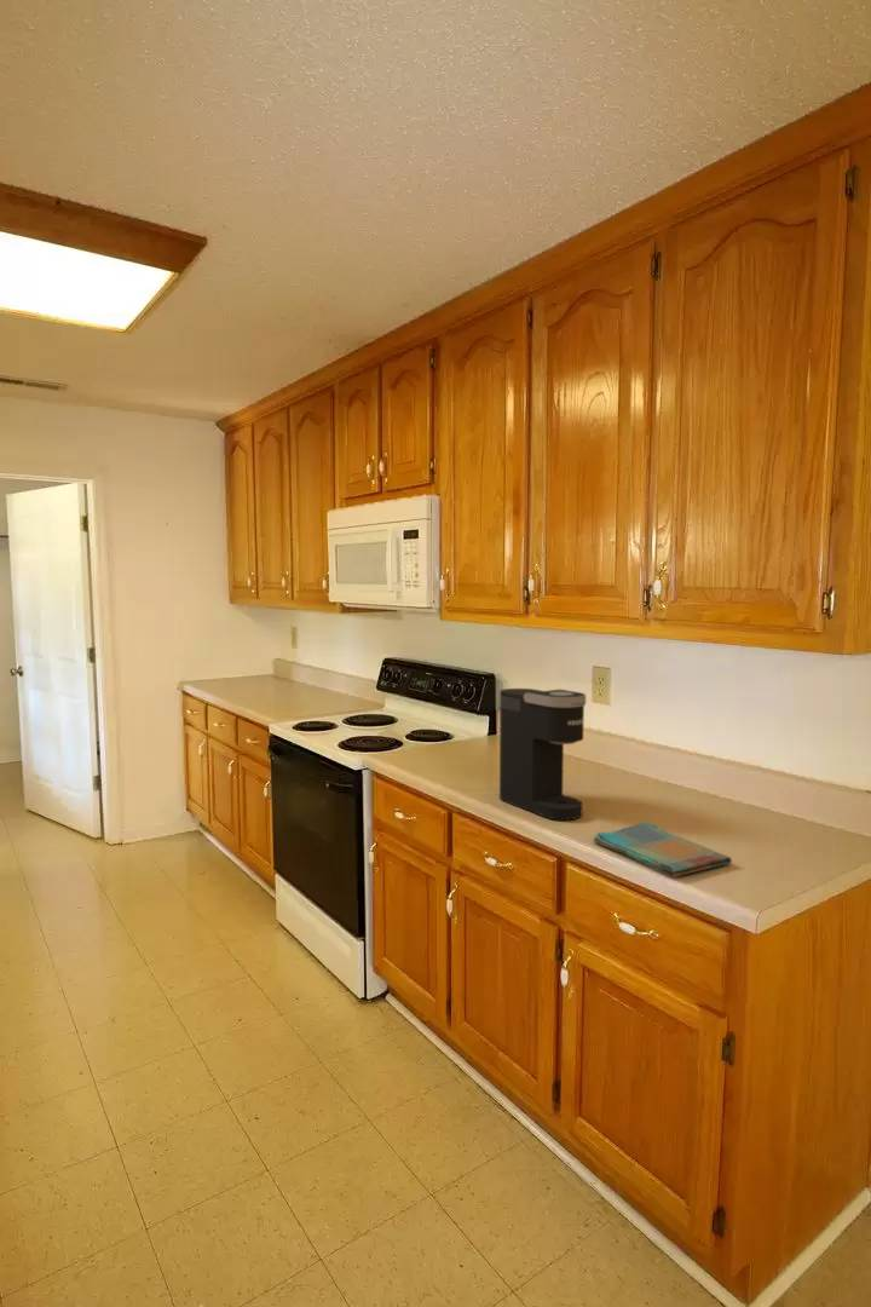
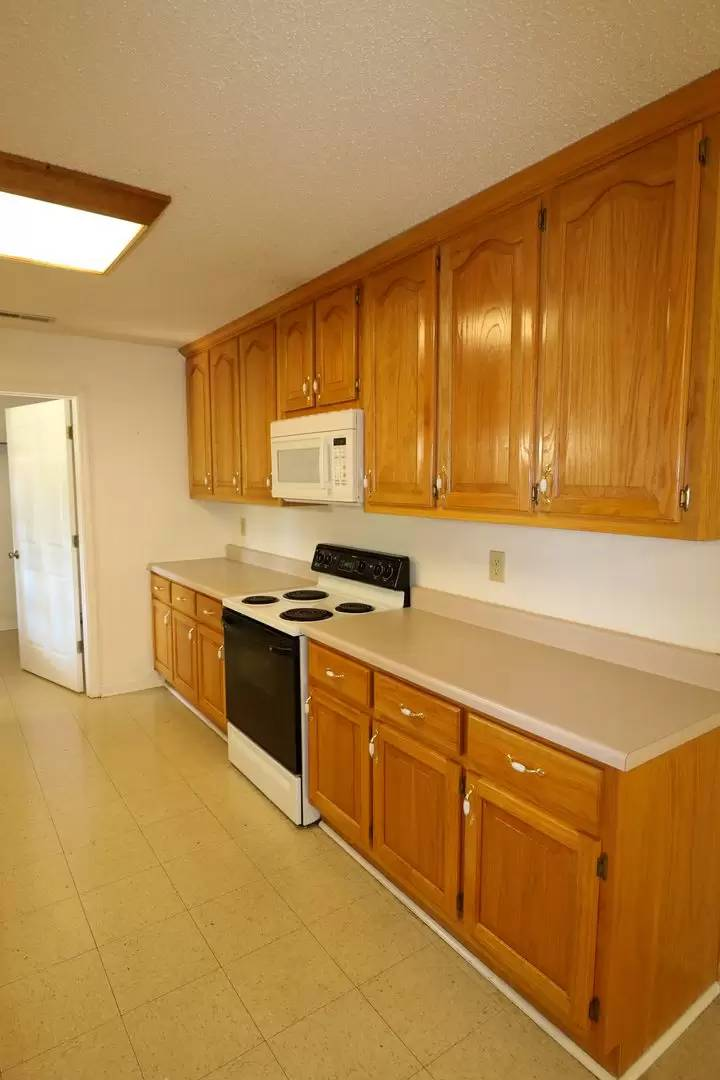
- dish towel [592,821,733,879]
- coffee maker [498,687,587,821]
